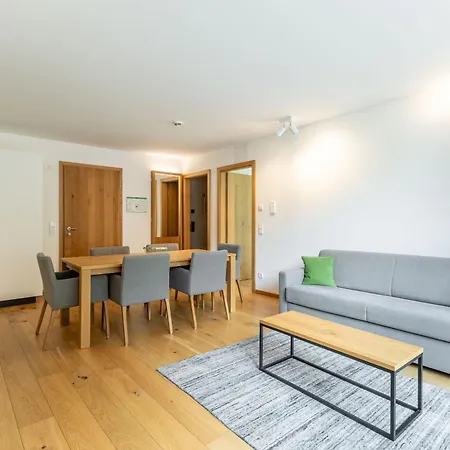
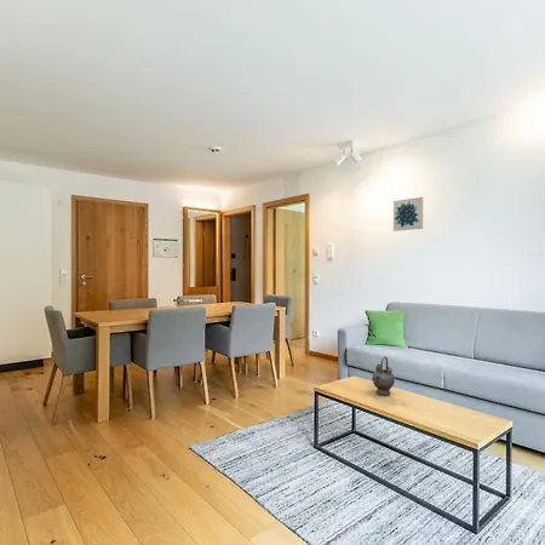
+ teapot [371,356,396,396]
+ wall art [392,196,424,233]
